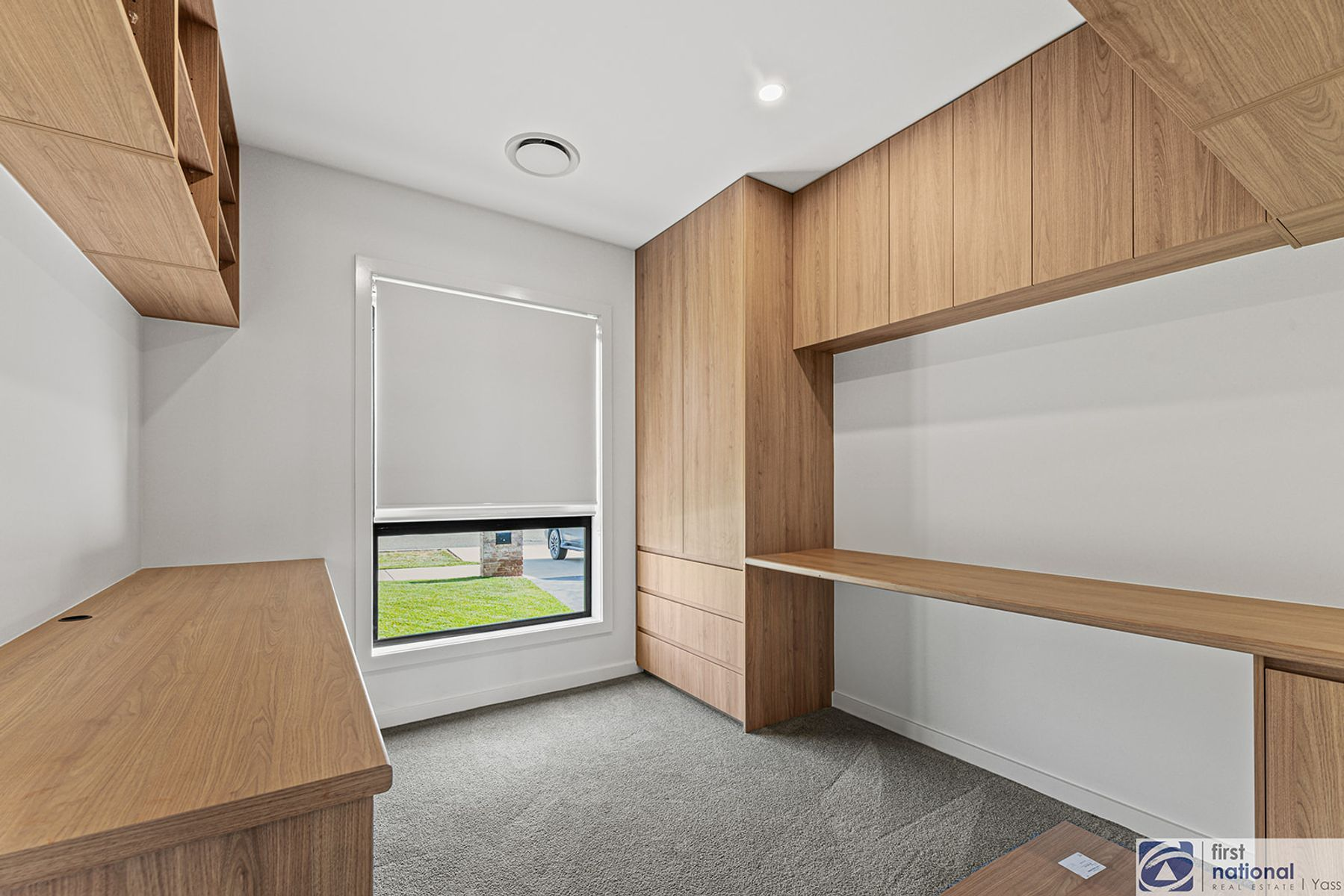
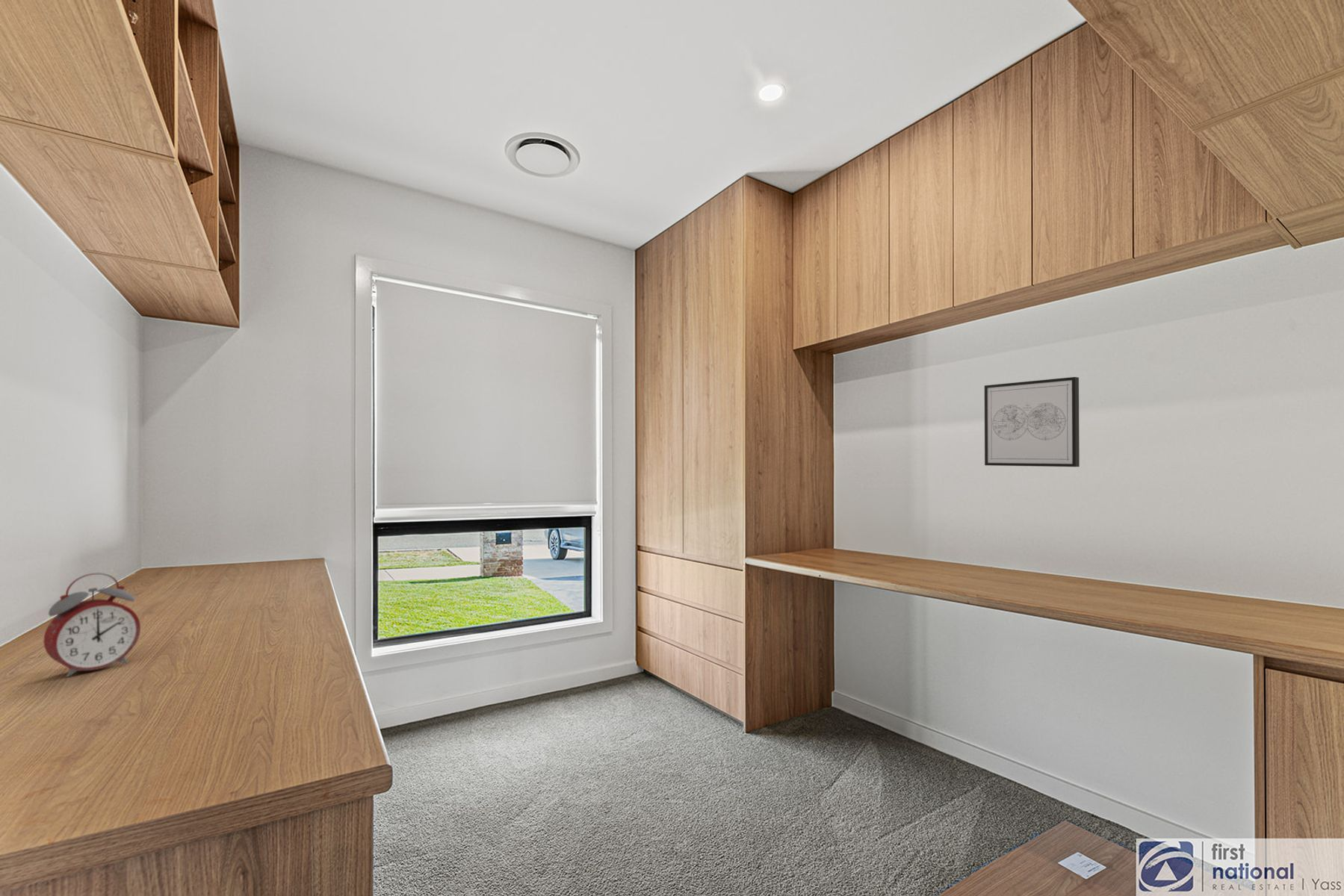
+ alarm clock [43,572,141,678]
+ wall art [984,376,1080,467]
